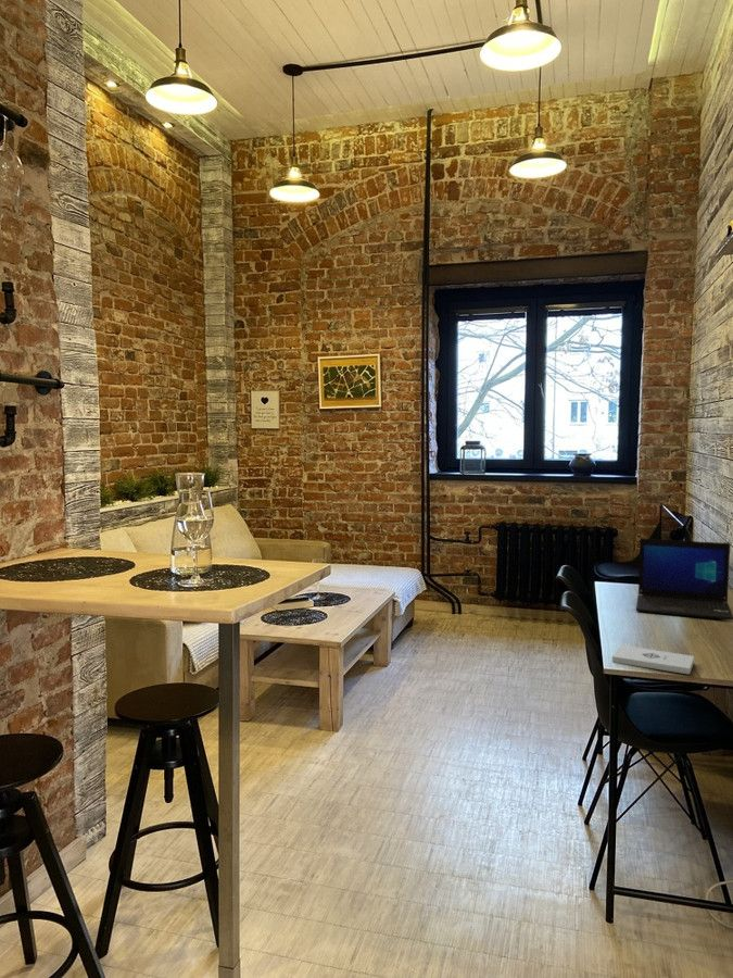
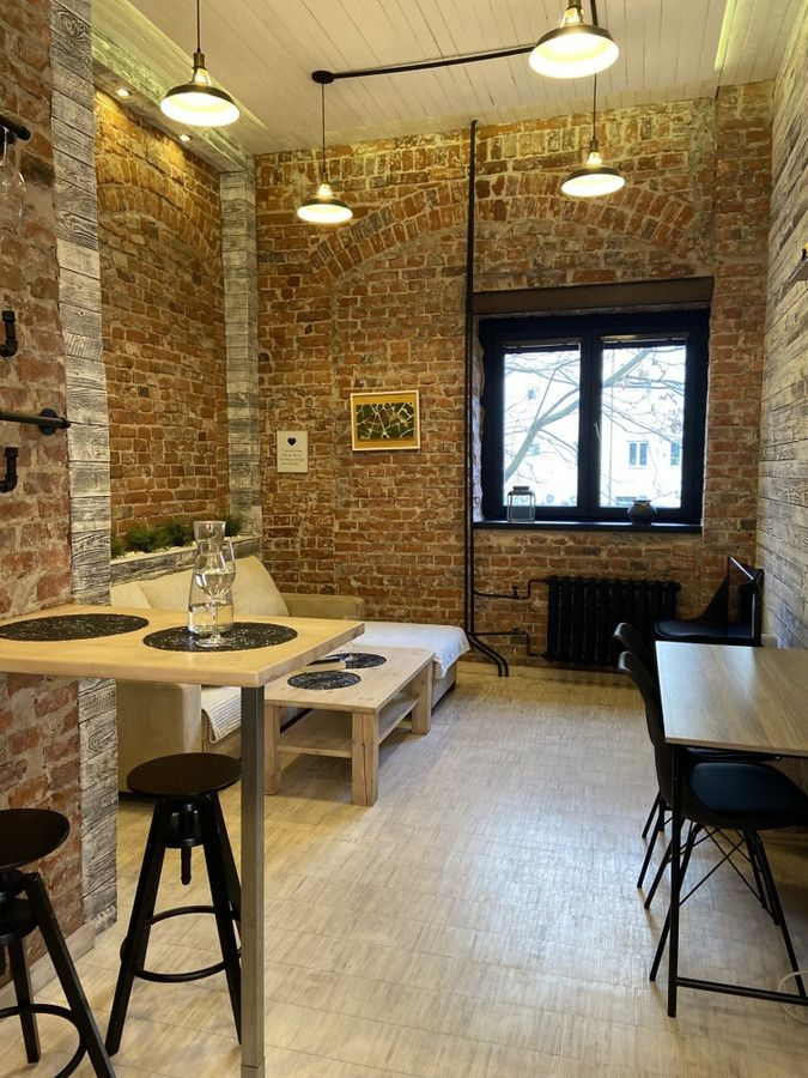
- notepad [611,644,695,676]
- laptop [635,538,733,620]
